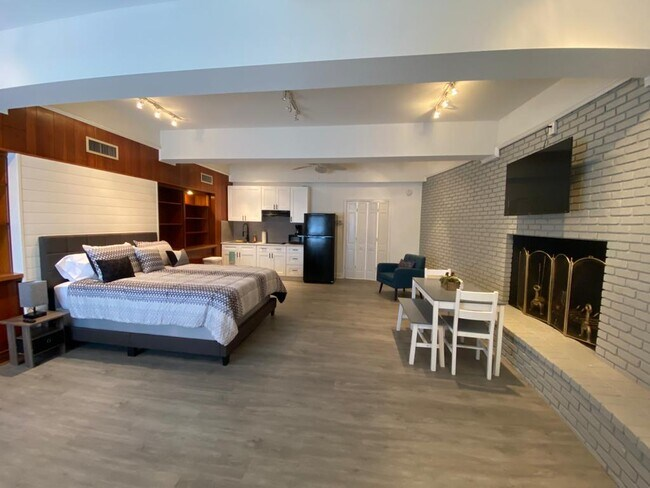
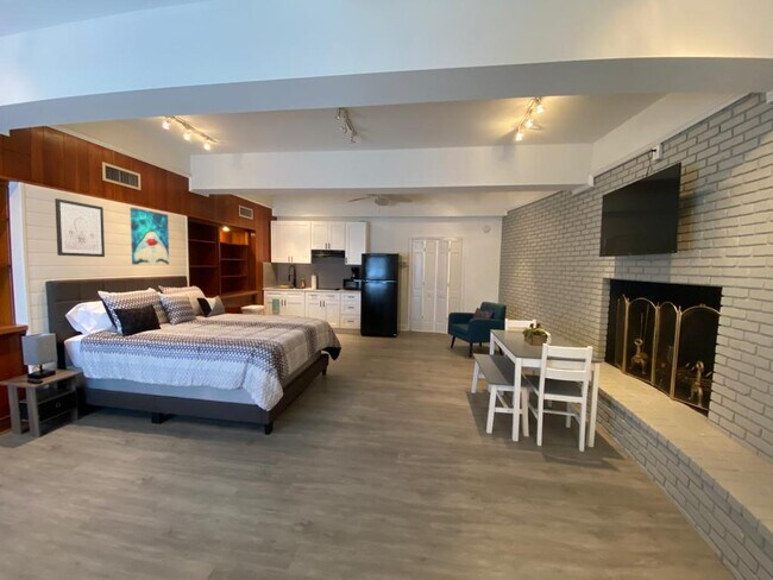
+ wall art [130,207,170,266]
+ wall art [54,197,106,258]
